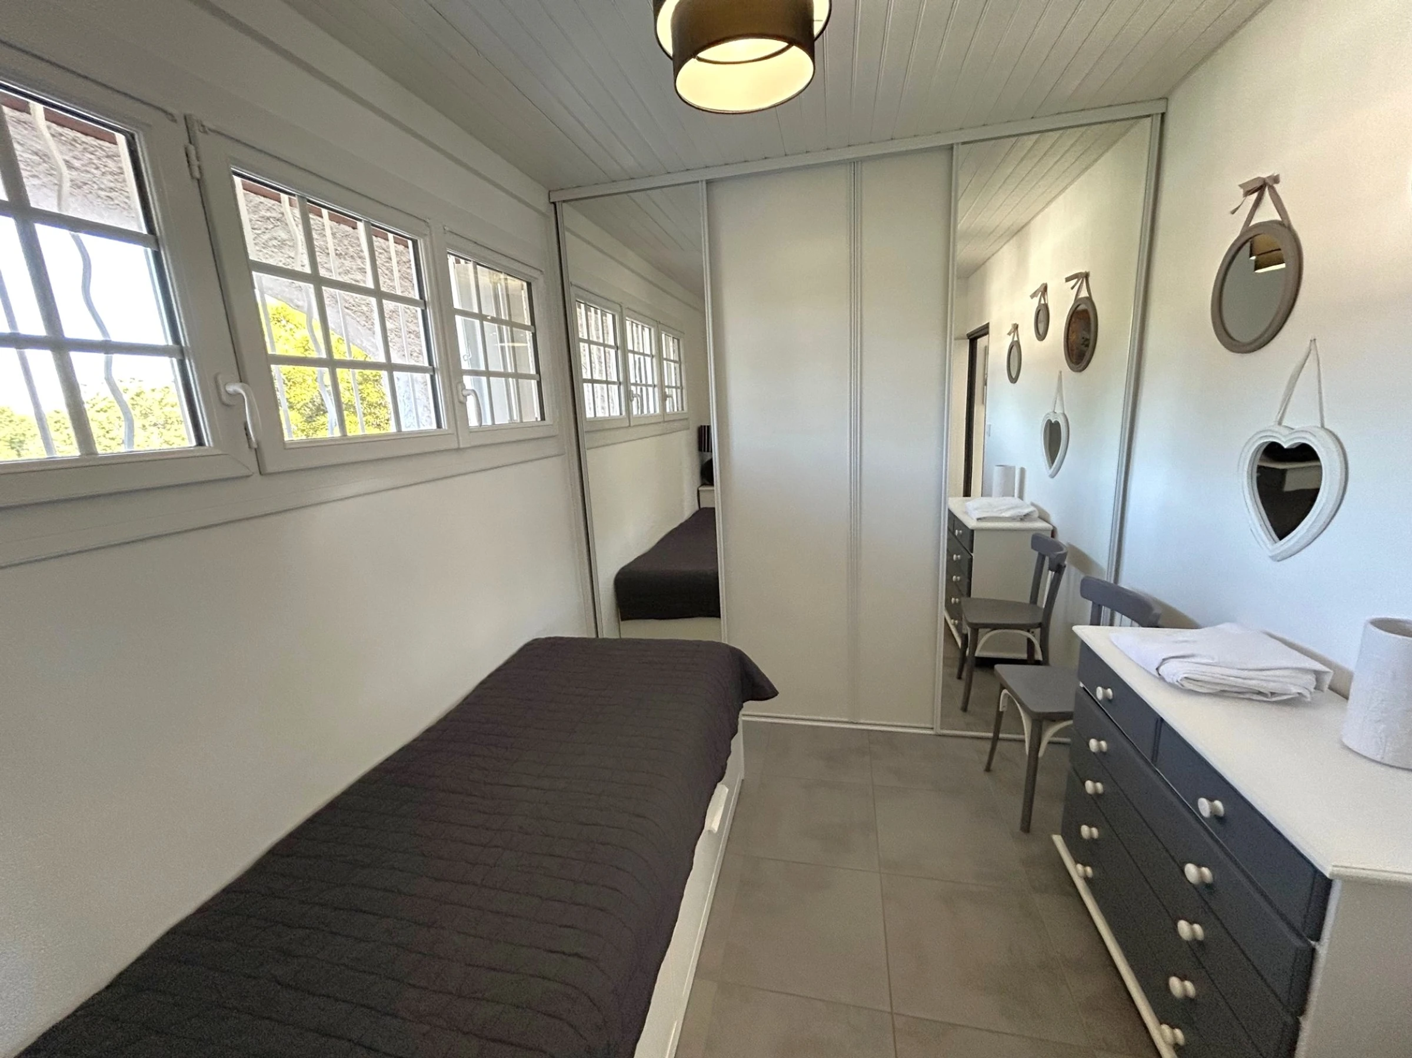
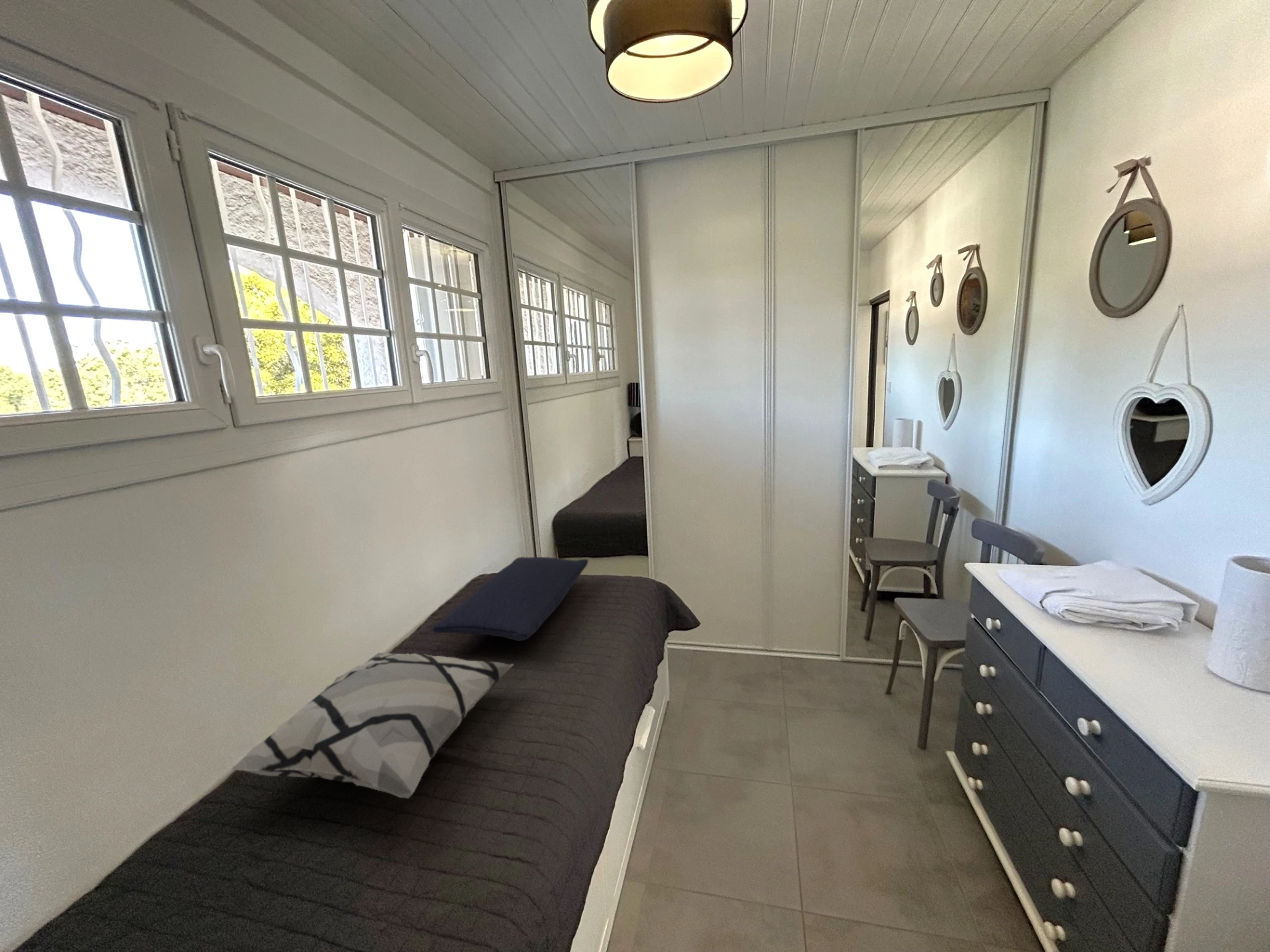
+ pillow [431,556,589,642]
+ decorative pillow [231,652,514,799]
